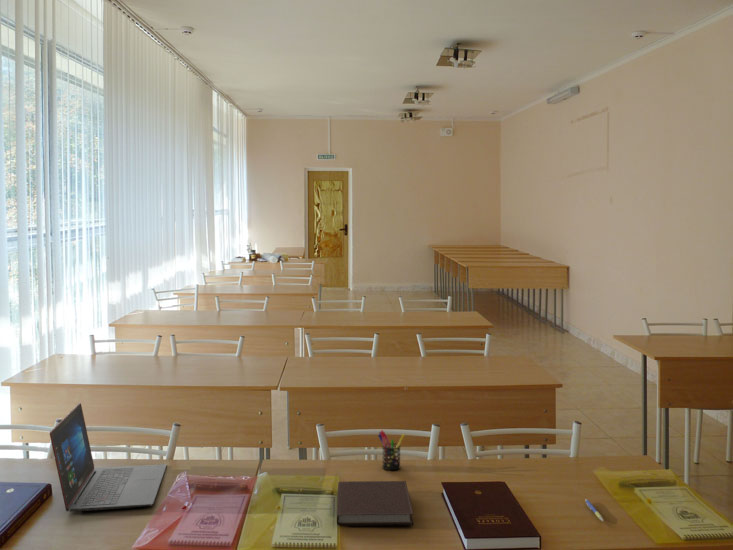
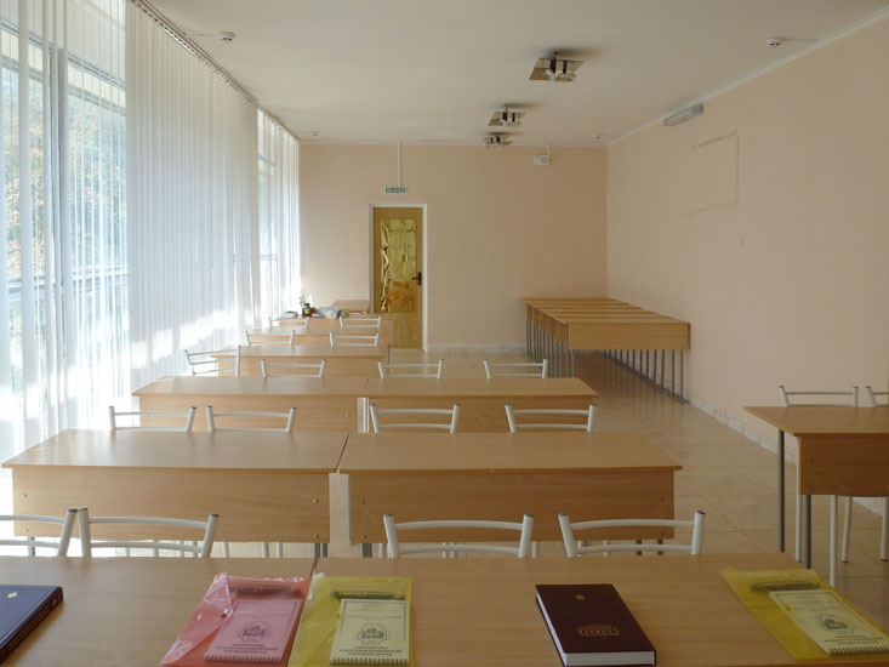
- laptop [49,402,168,513]
- pen holder [377,429,405,471]
- notebook [336,480,415,527]
- pen [584,498,605,522]
